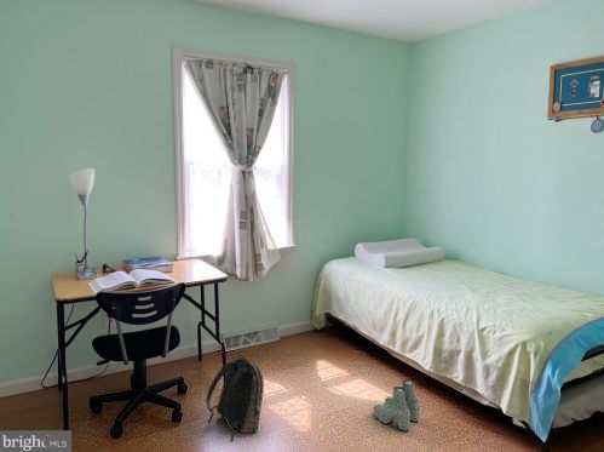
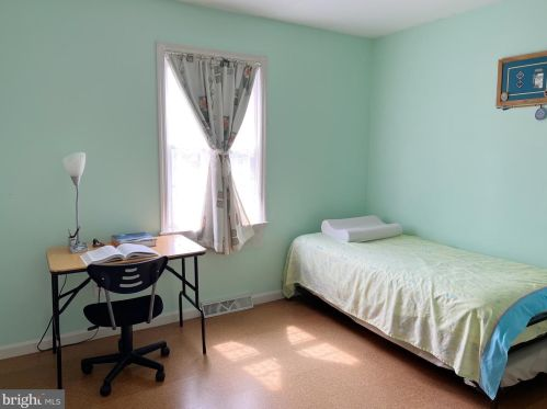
- boots [372,378,421,433]
- backpack [205,354,265,444]
